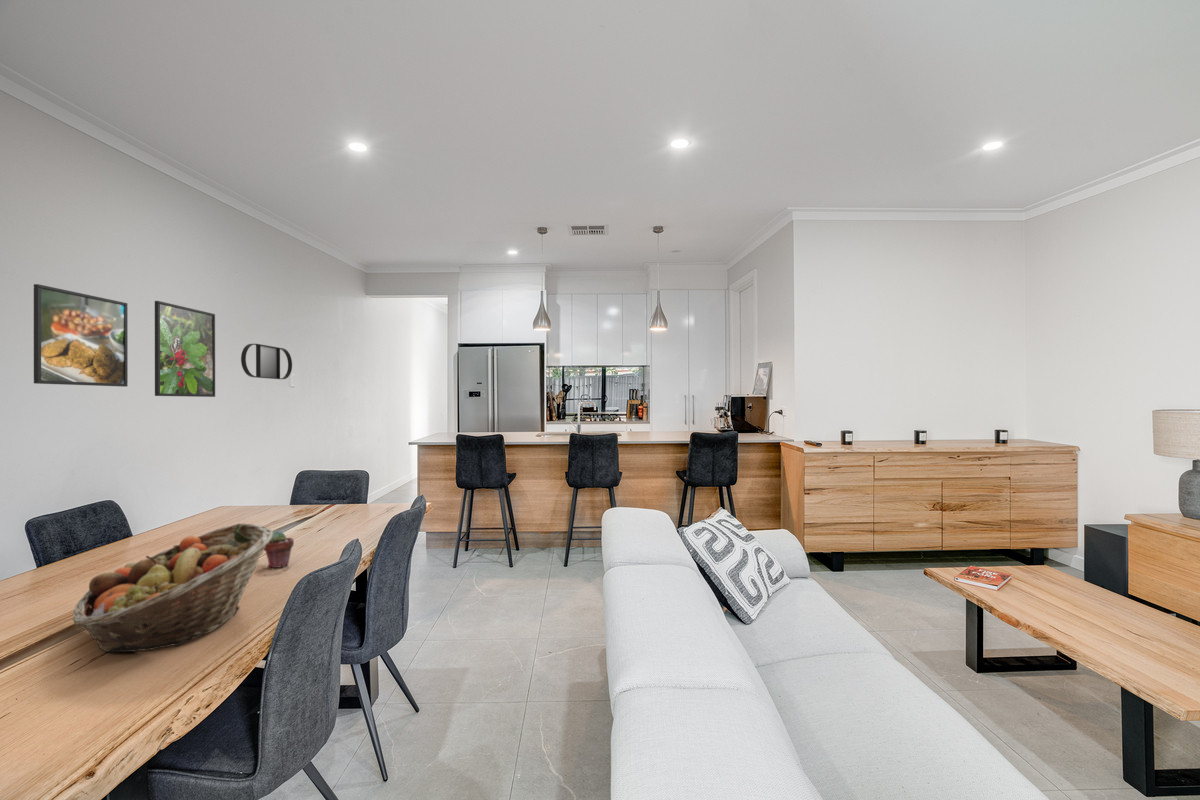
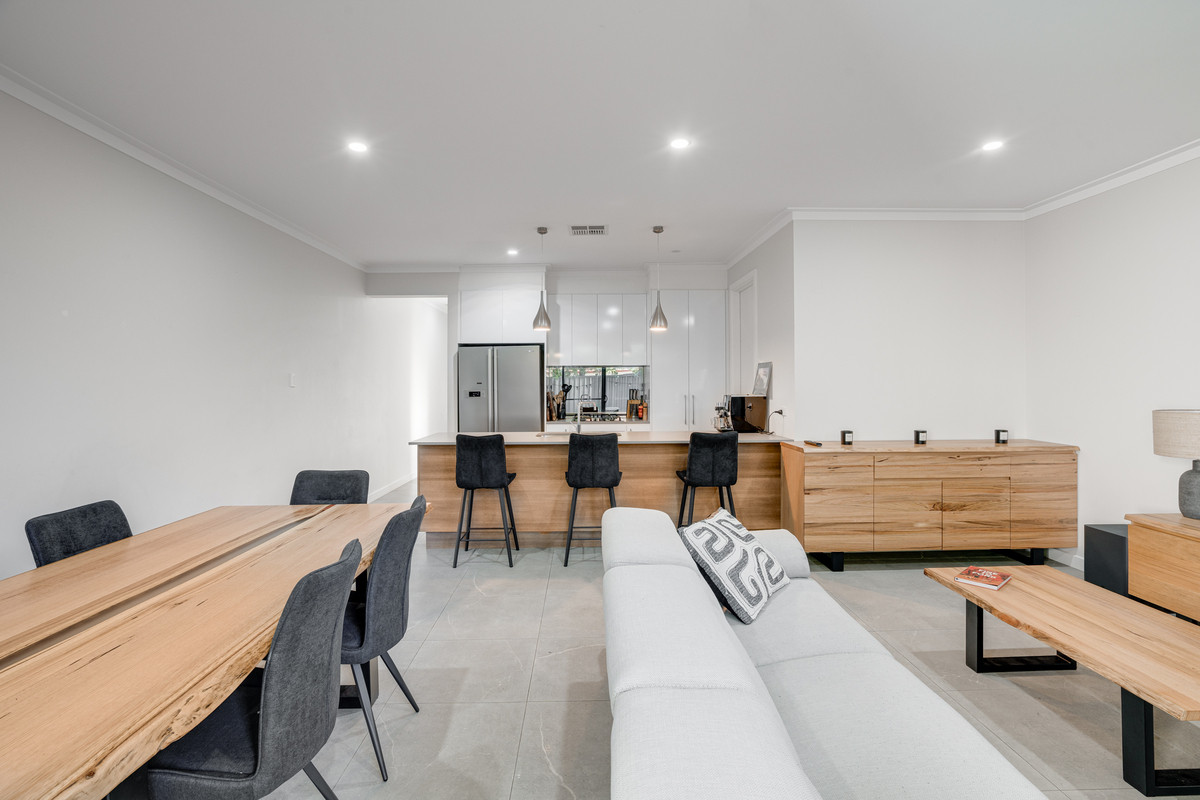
- home mirror [240,343,293,380]
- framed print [33,283,129,388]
- fruit basket [71,522,274,653]
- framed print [154,300,216,398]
- potted succulent [263,529,295,569]
